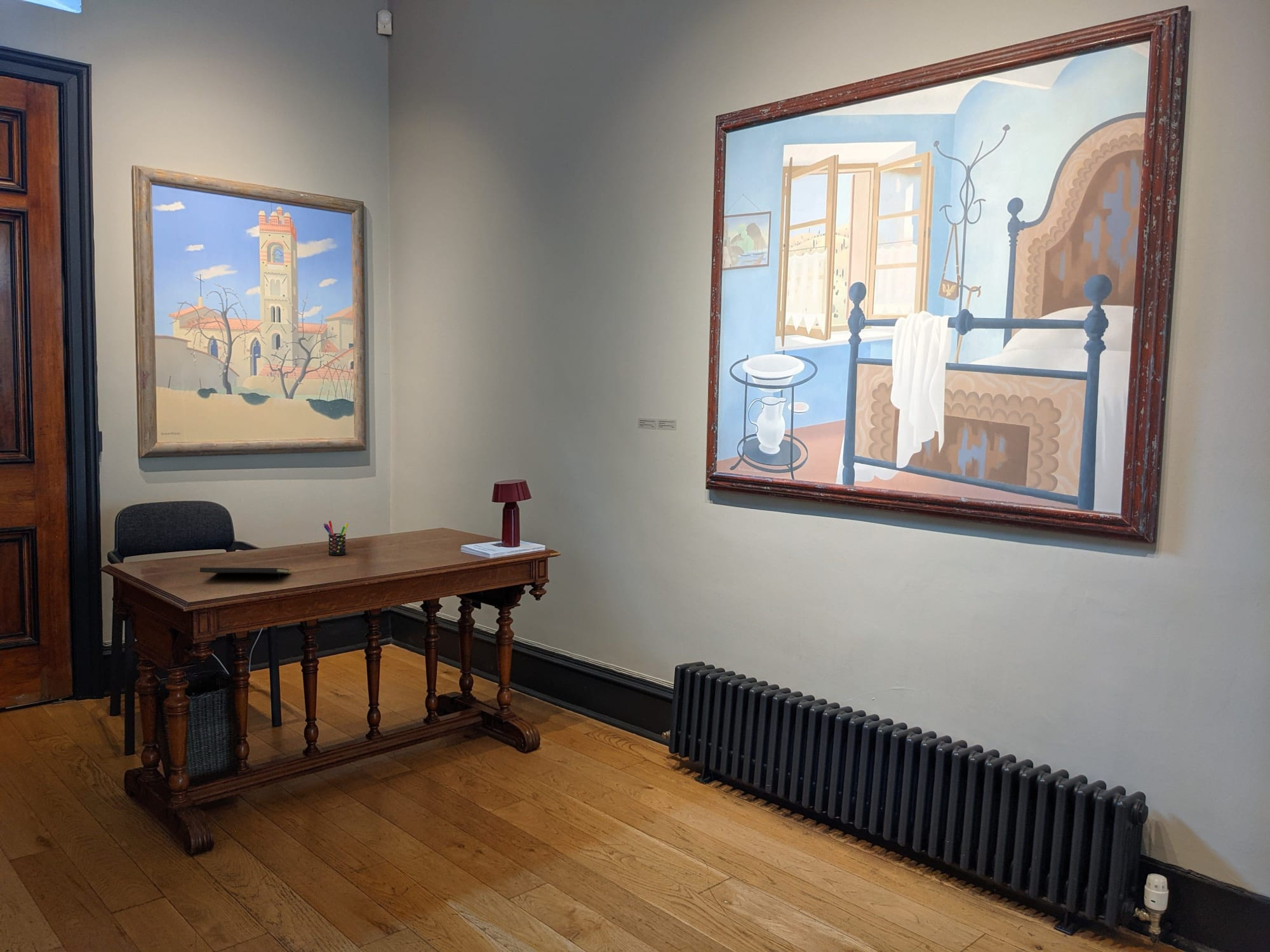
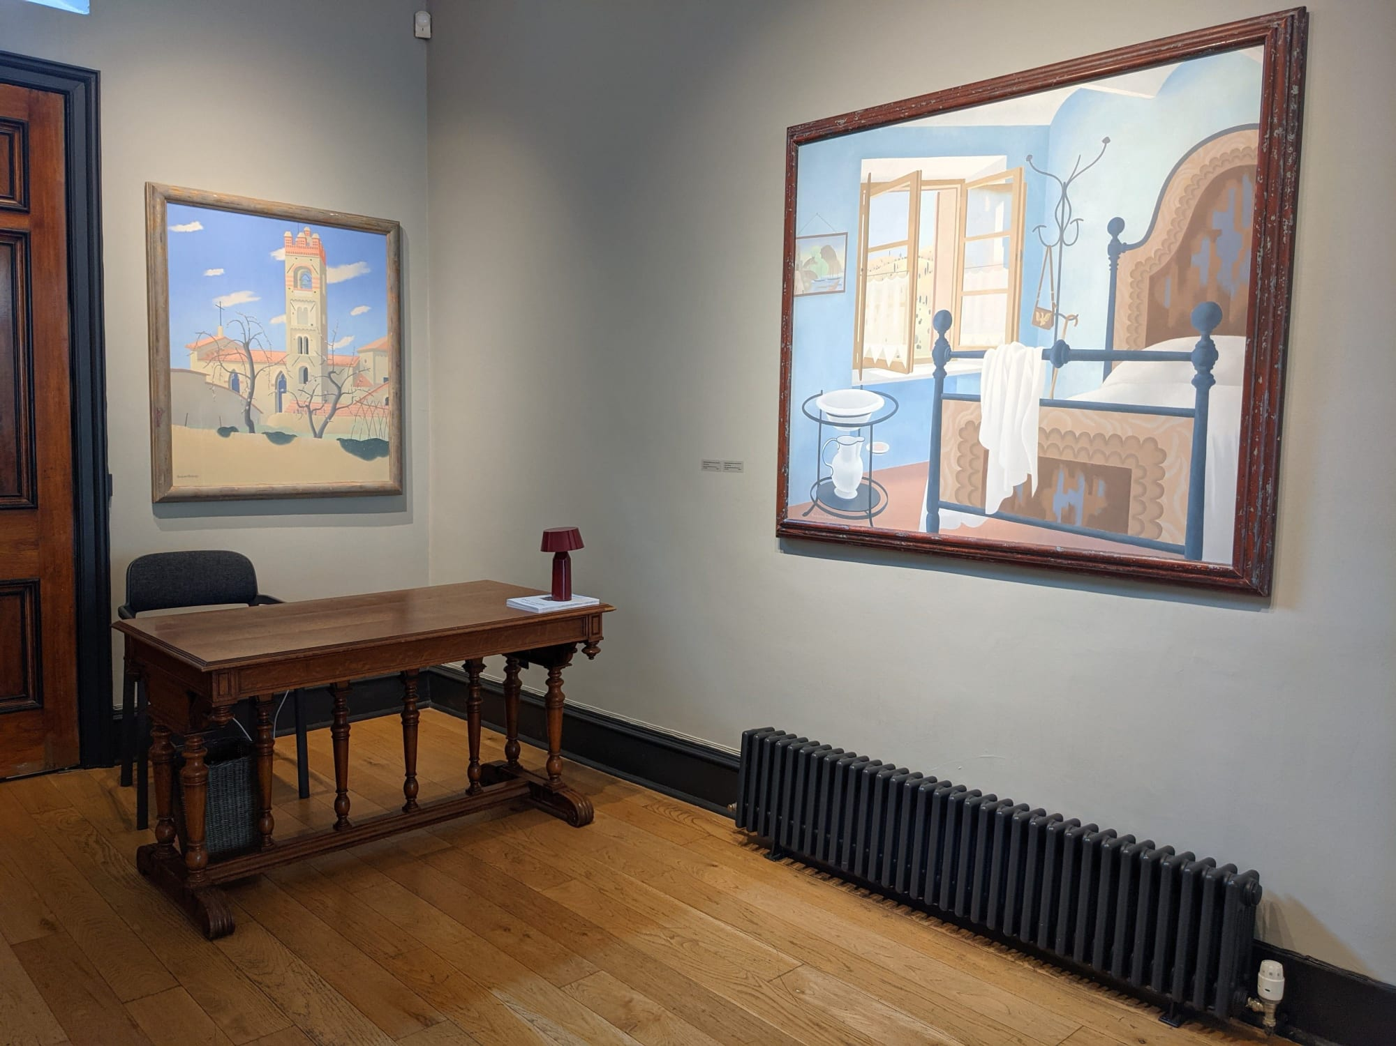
- pen holder [323,520,349,556]
- notepad [199,567,291,583]
